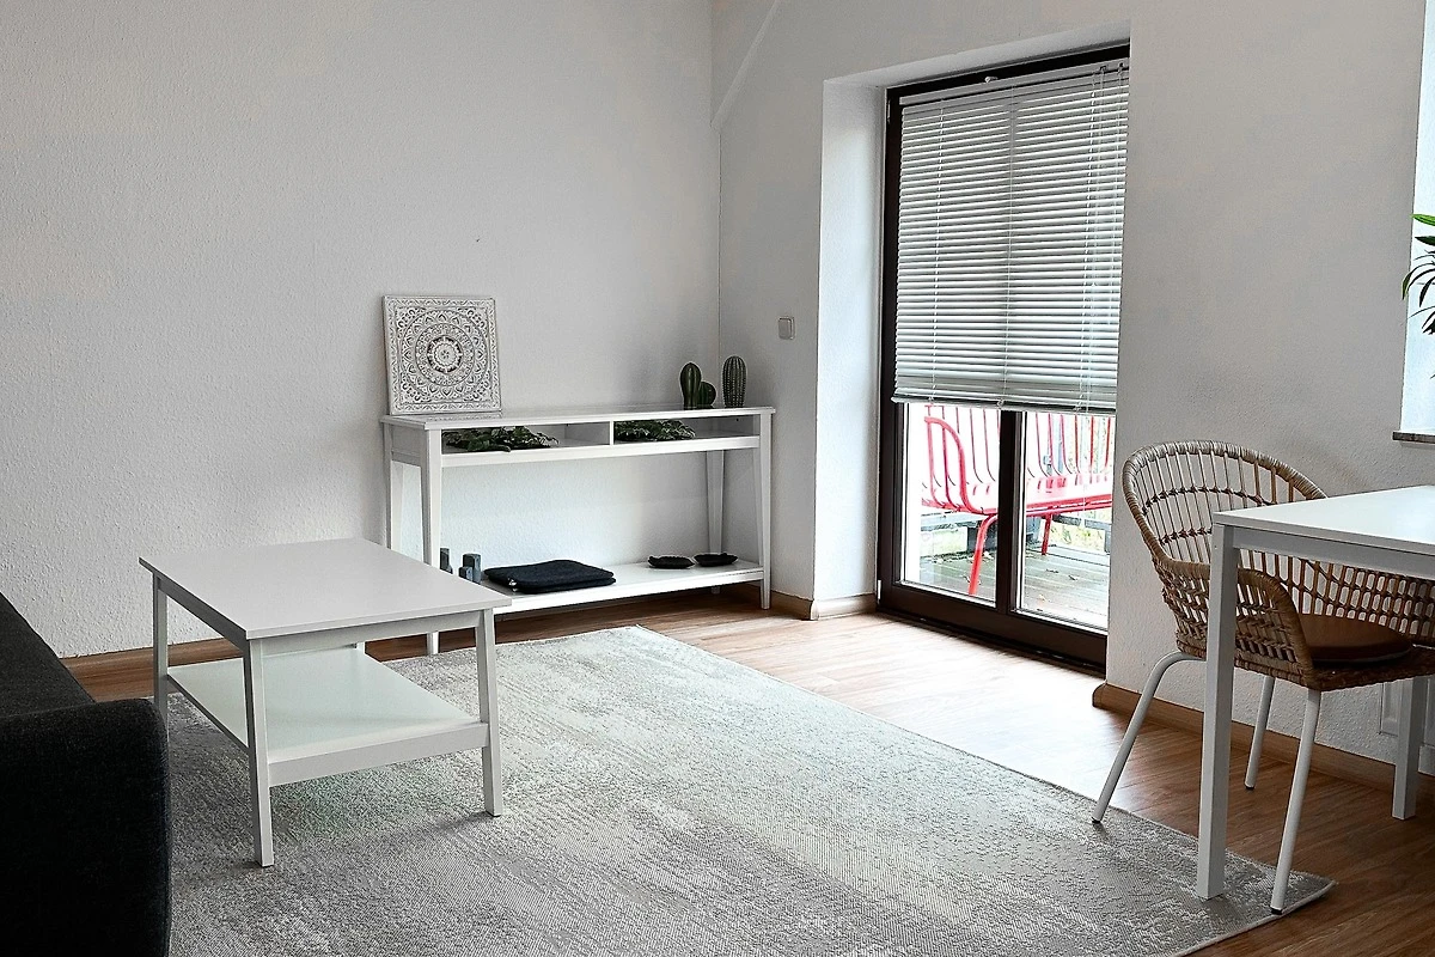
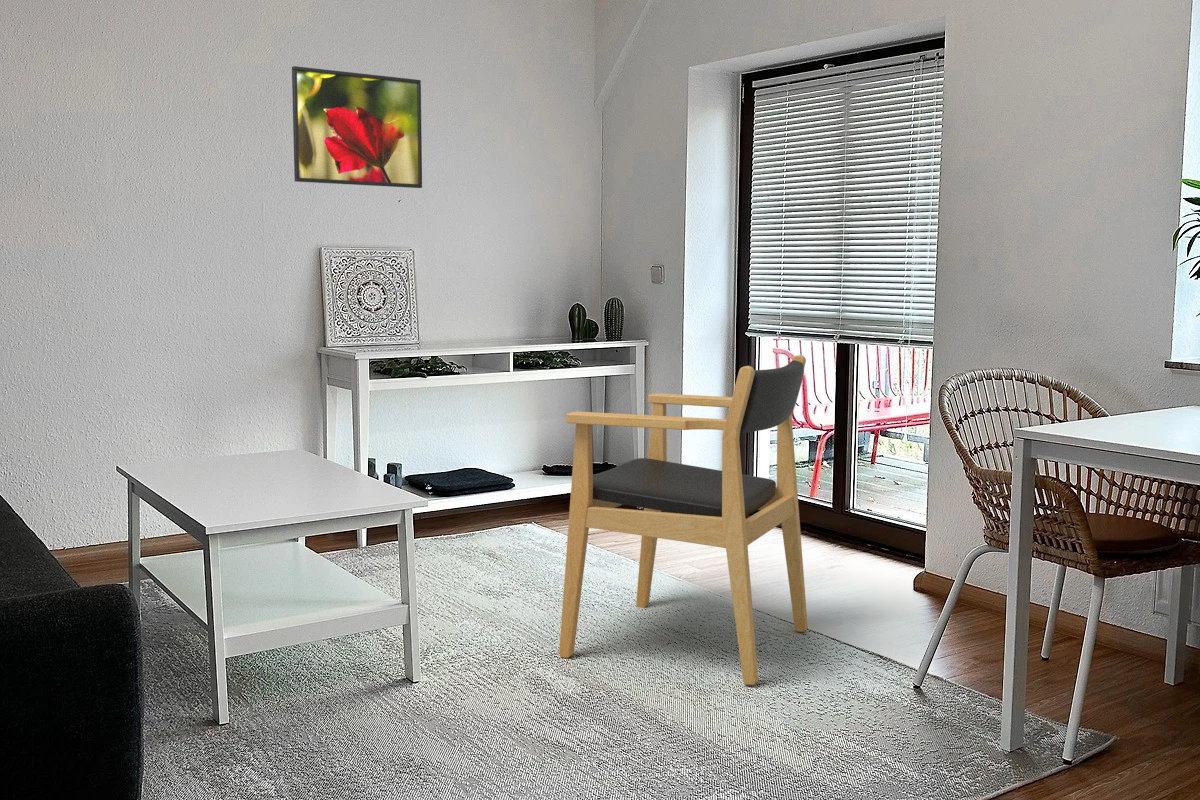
+ armchair [558,354,809,686]
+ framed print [291,65,423,189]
